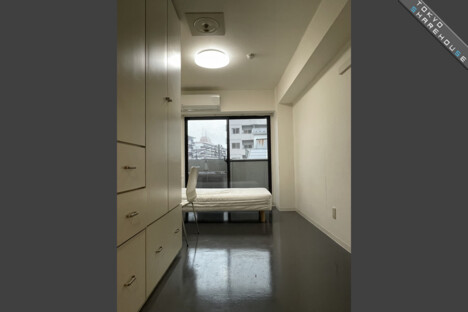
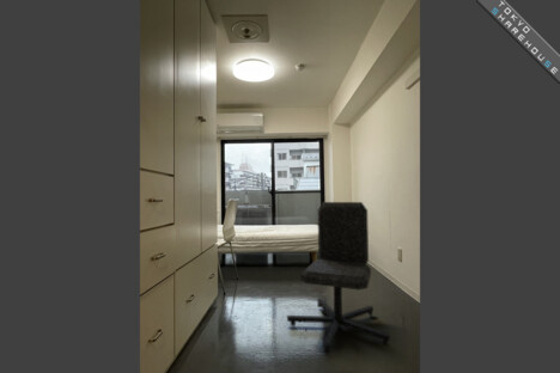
+ chair [286,201,391,355]
